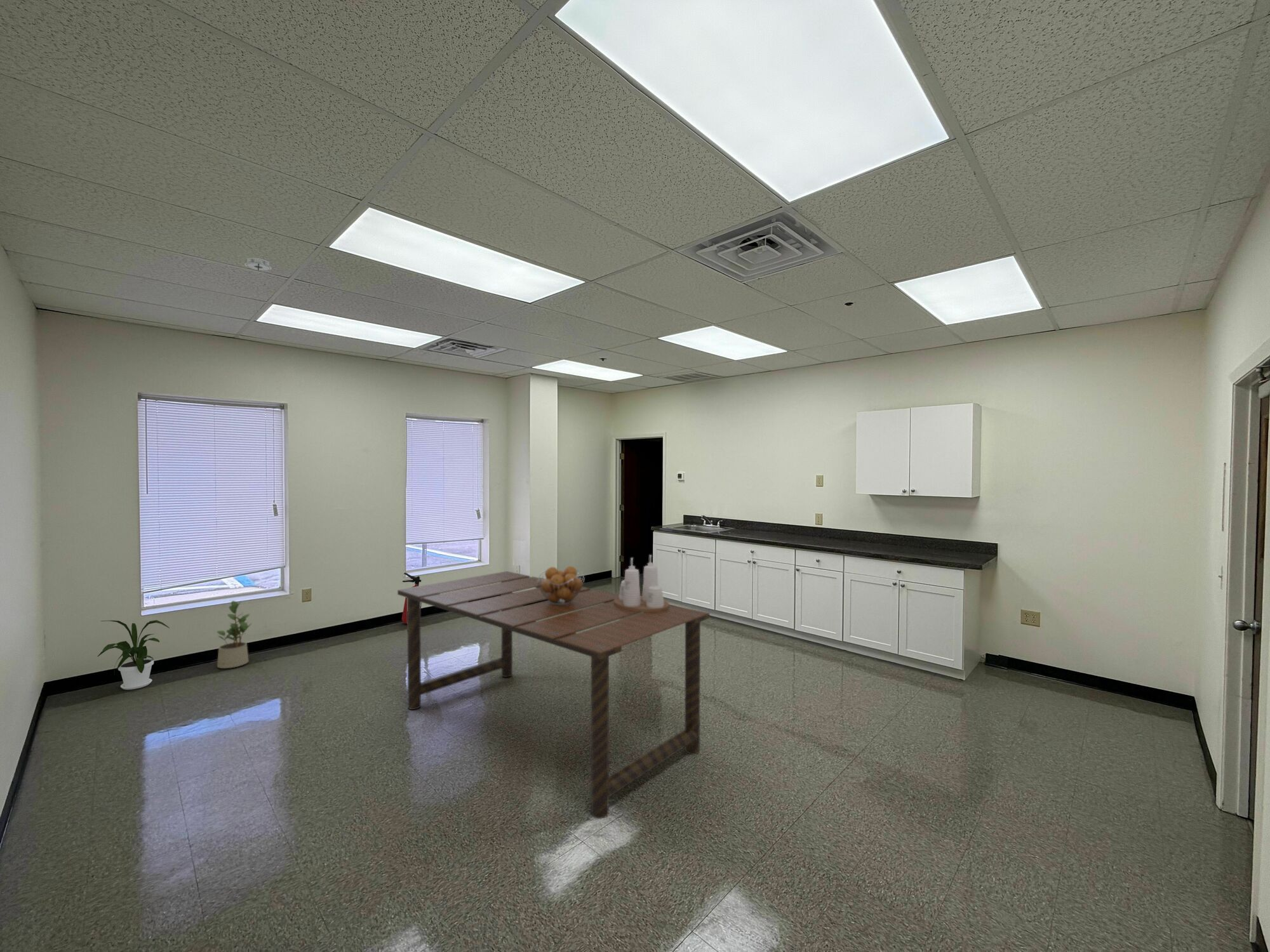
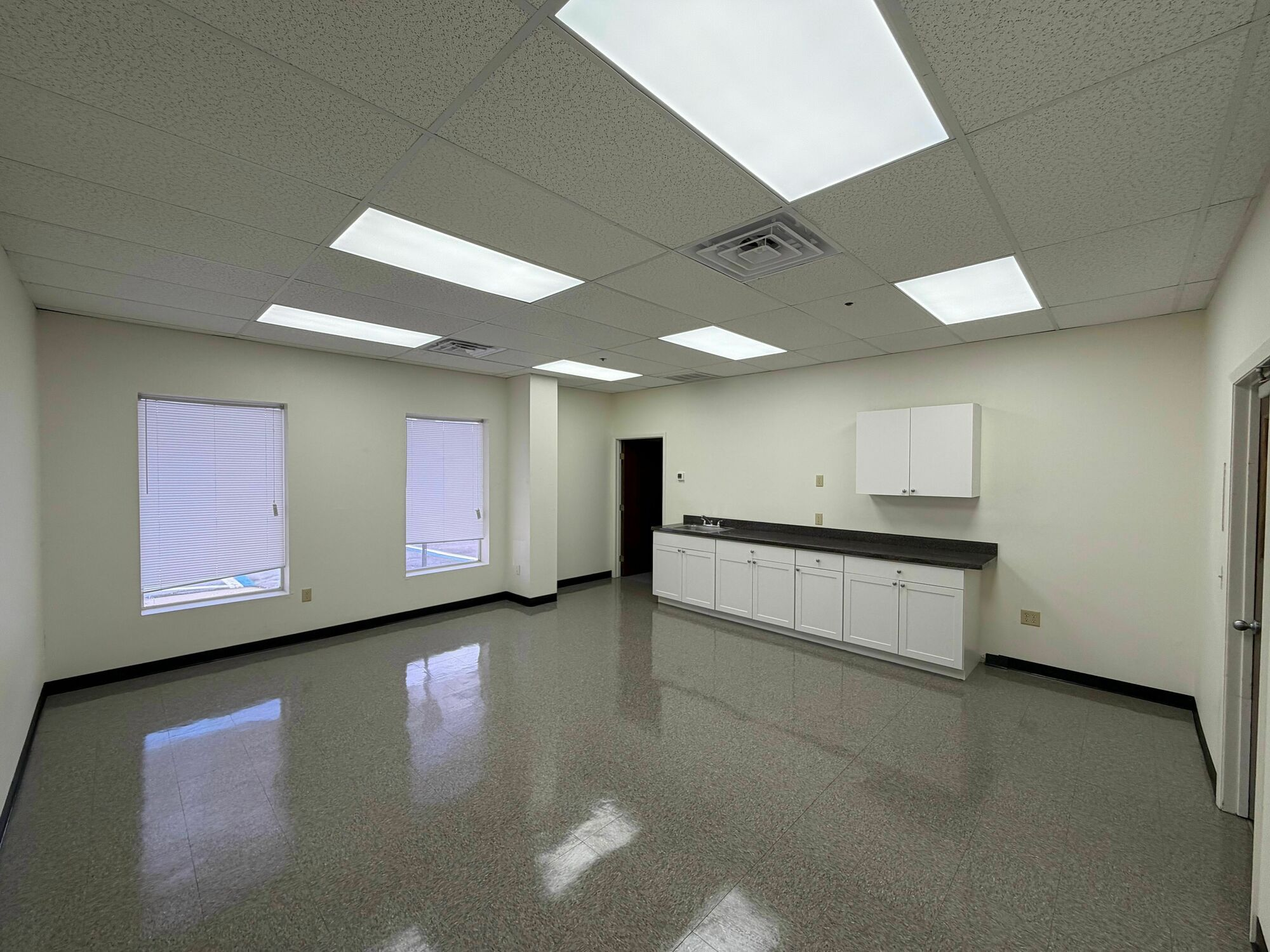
- fire extinguisher [401,572,422,625]
- house plant [97,619,170,691]
- condiment set [614,554,670,612]
- potted plant [217,600,253,669]
- fruit basket [537,565,585,605]
- dining table [397,571,710,819]
- smoke detector [244,258,272,271]
